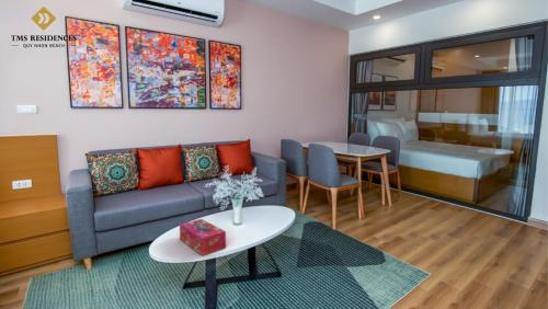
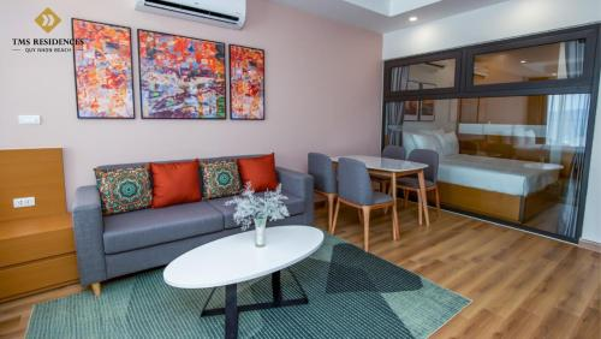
- tissue box [179,218,227,256]
